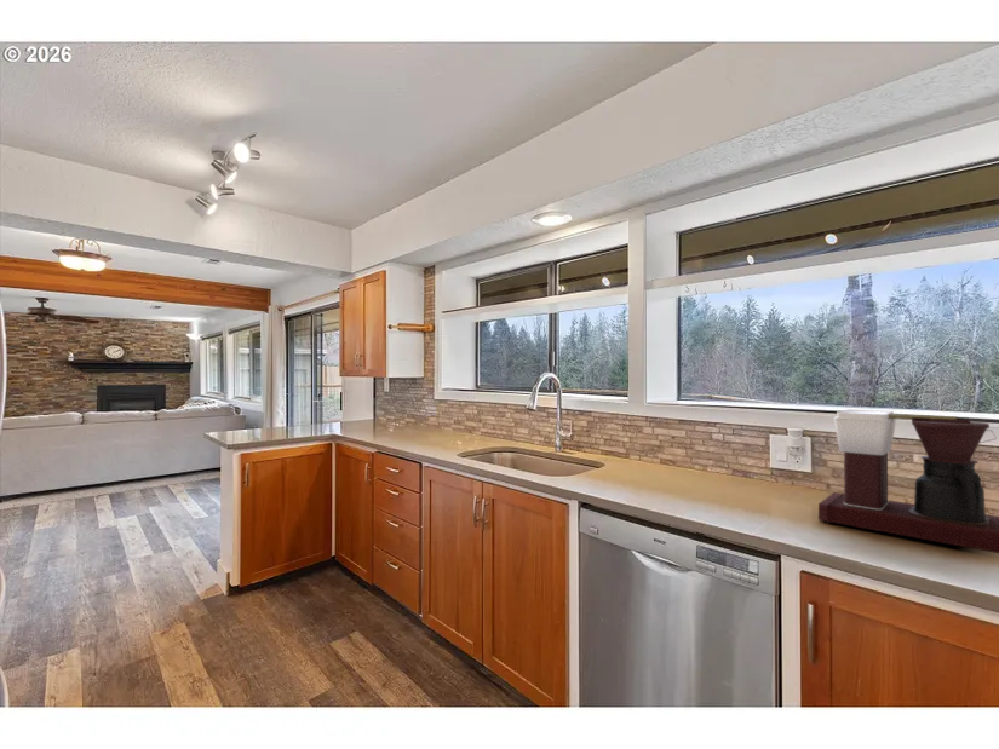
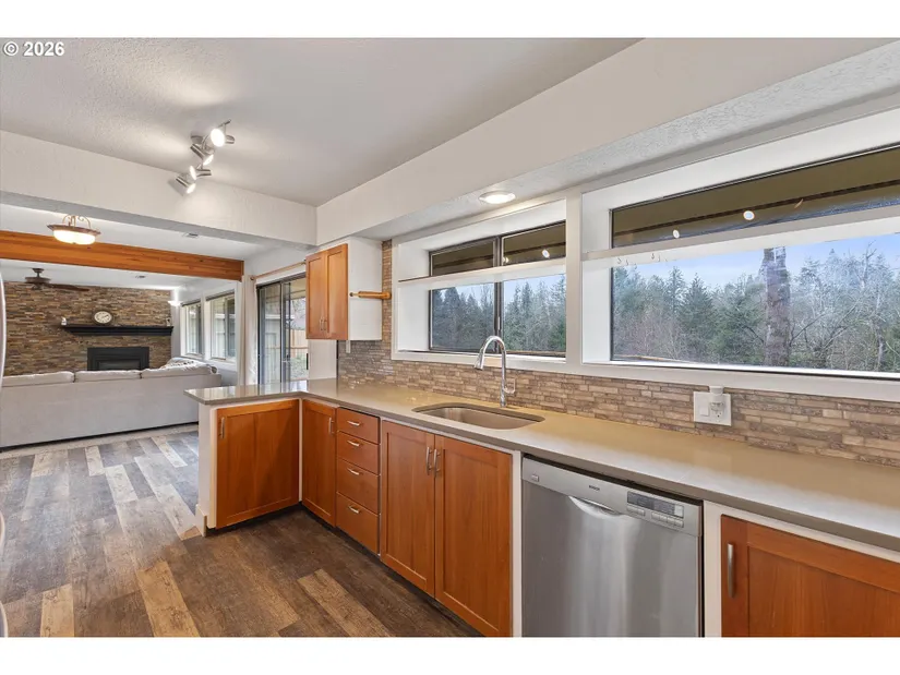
- coffee maker [817,409,999,554]
